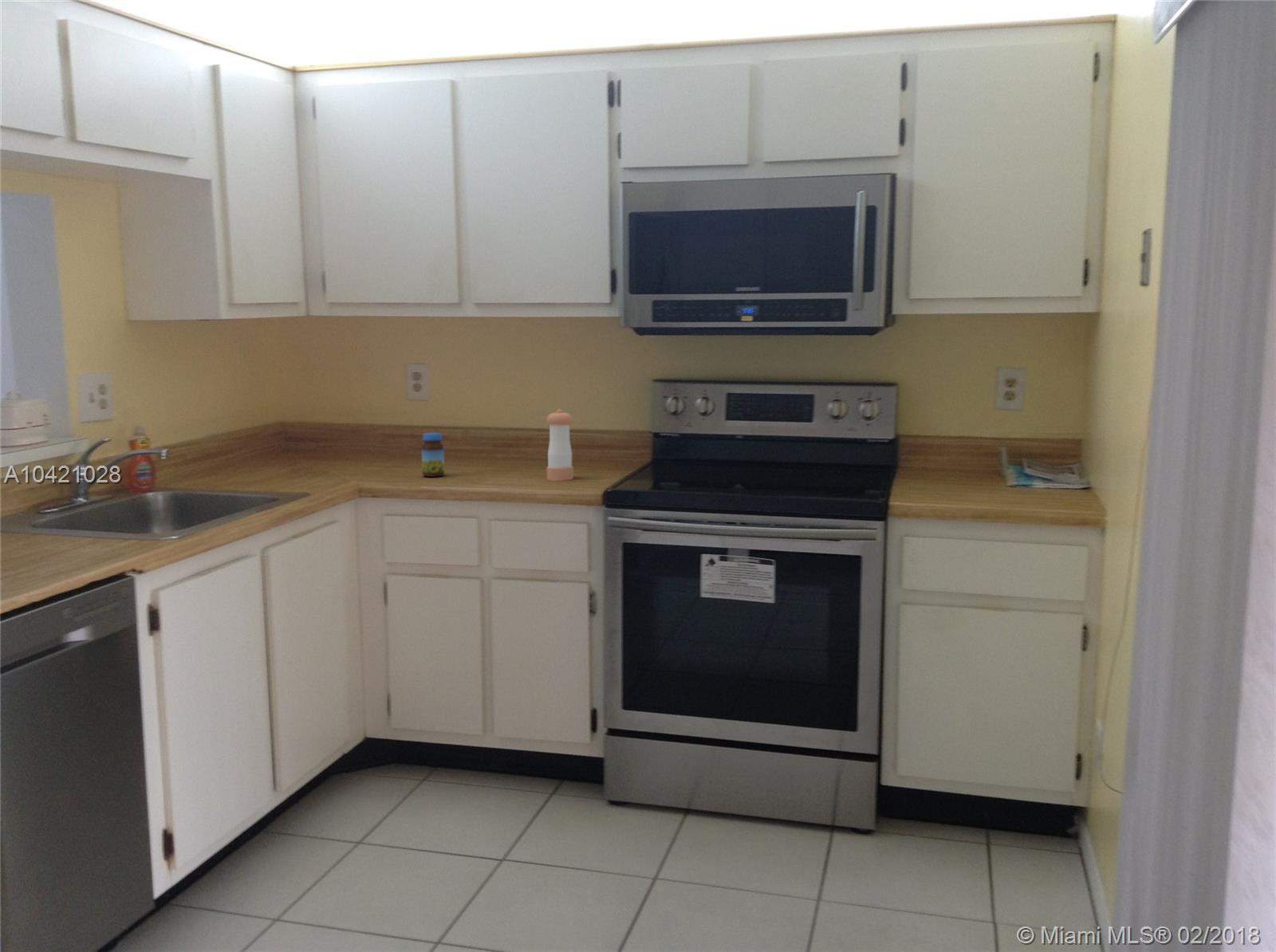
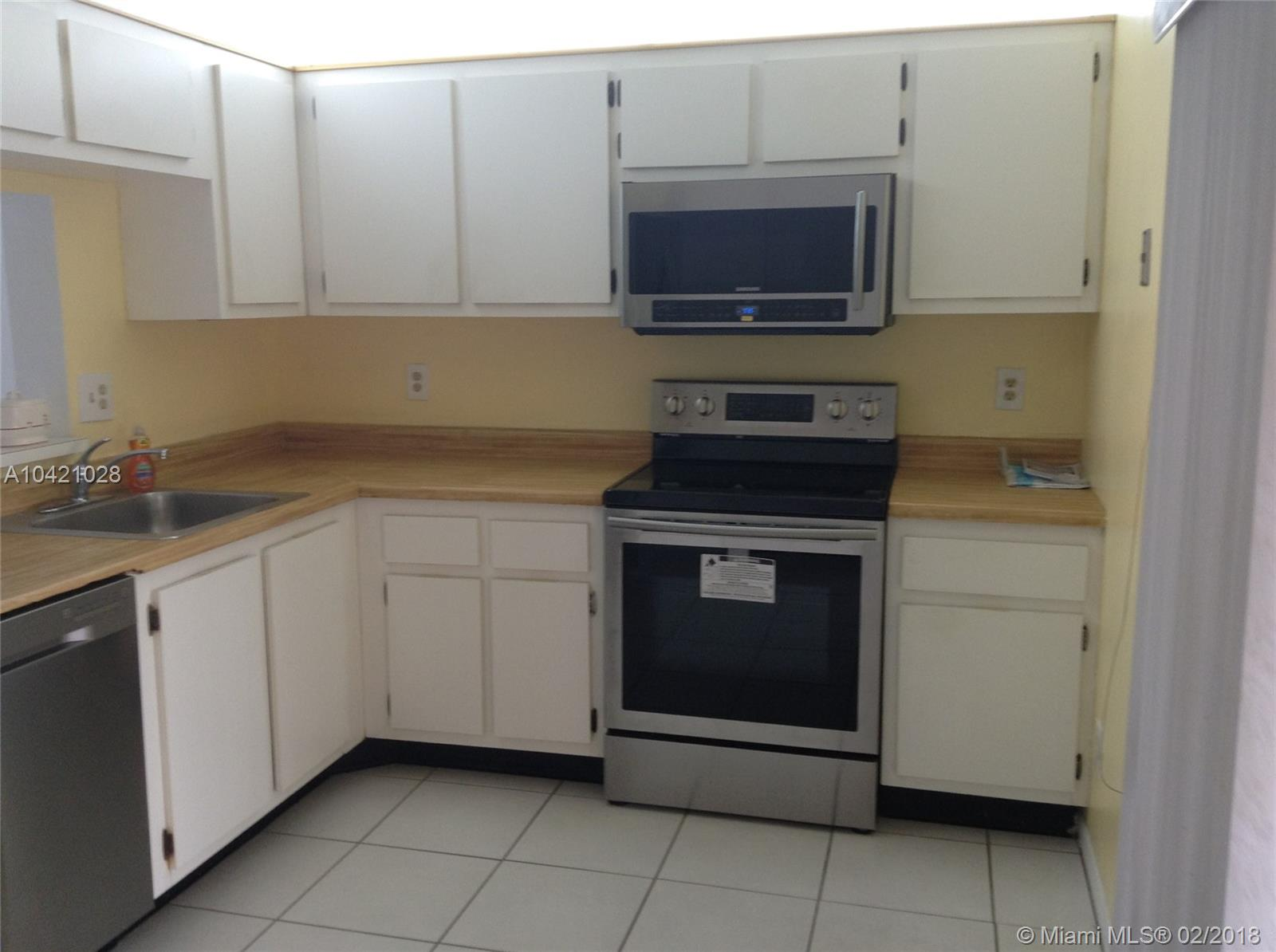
- pepper shaker [545,409,574,482]
- jar [421,432,445,478]
